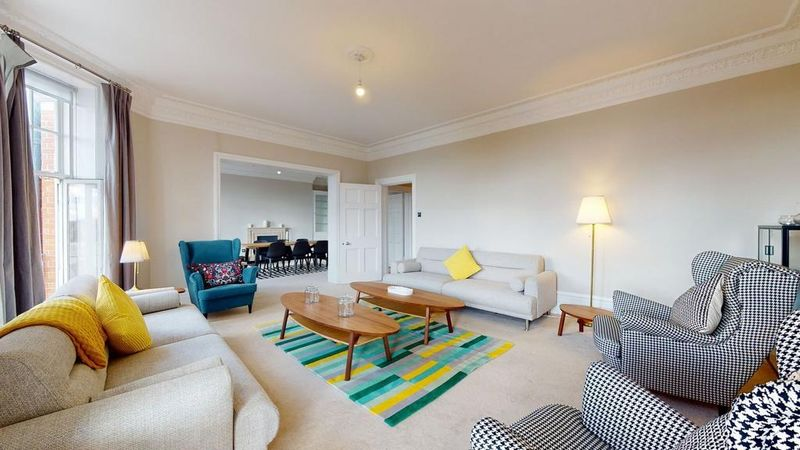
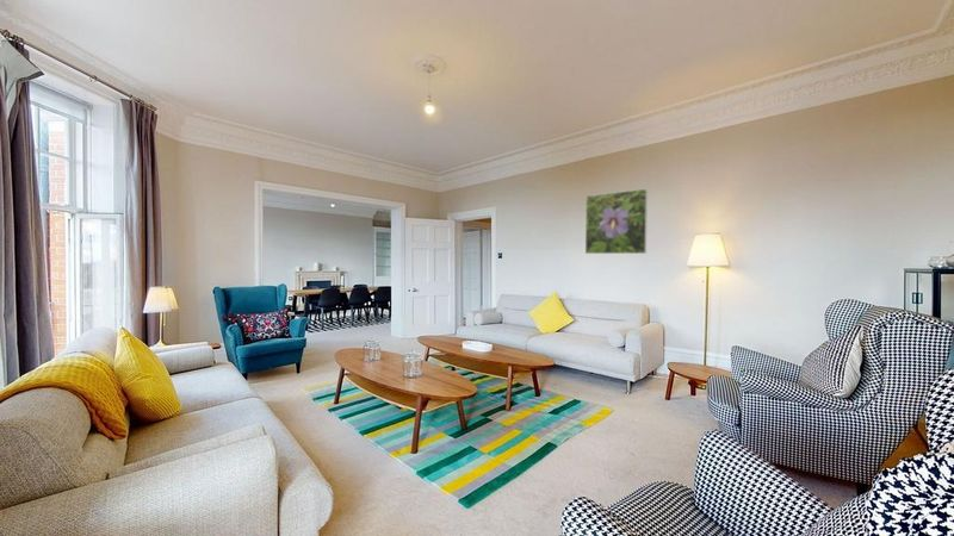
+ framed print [584,188,649,255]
